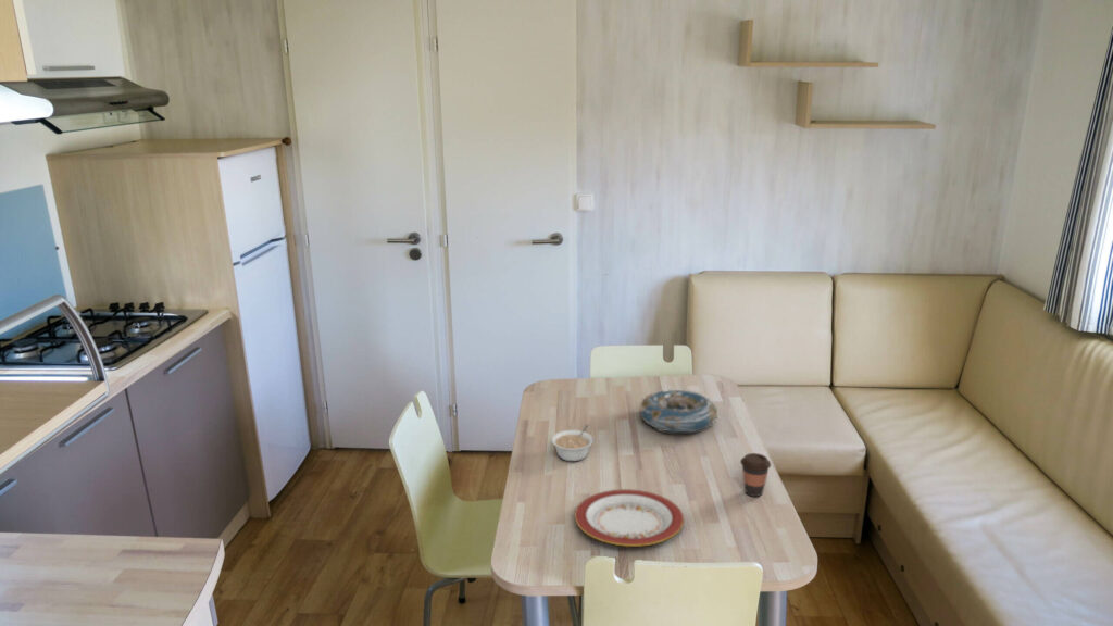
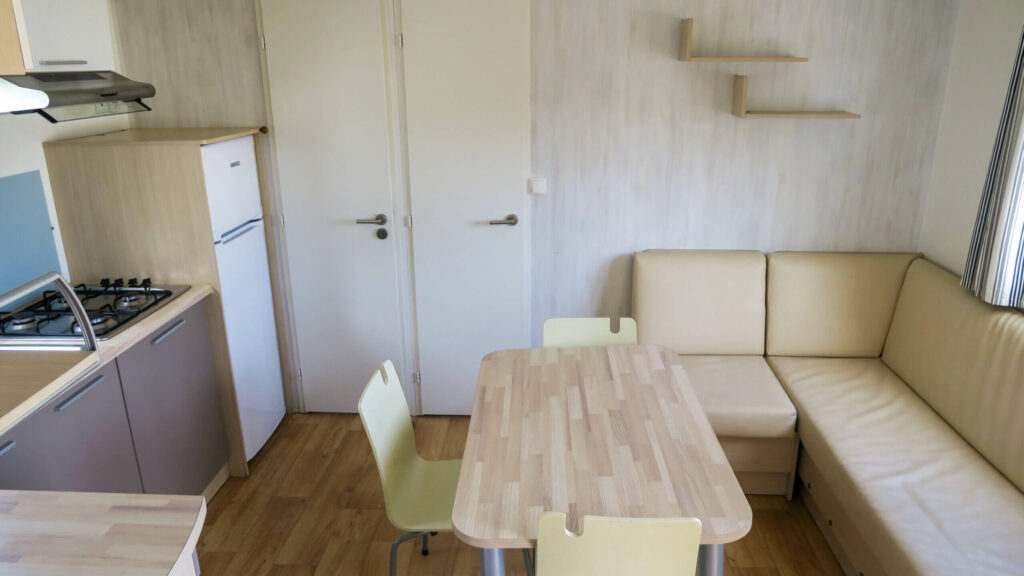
- plate [574,488,685,548]
- decorative bowl [638,388,720,435]
- coffee cup [739,452,772,498]
- legume [550,424,595,462]
